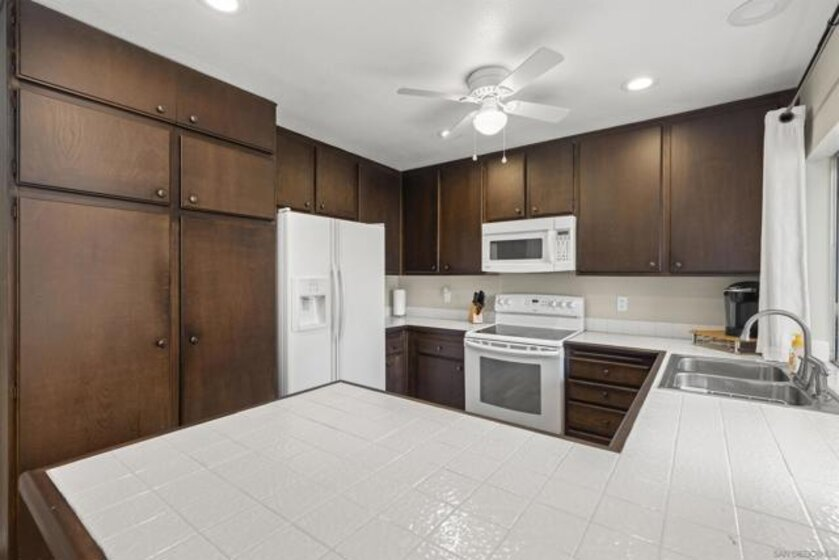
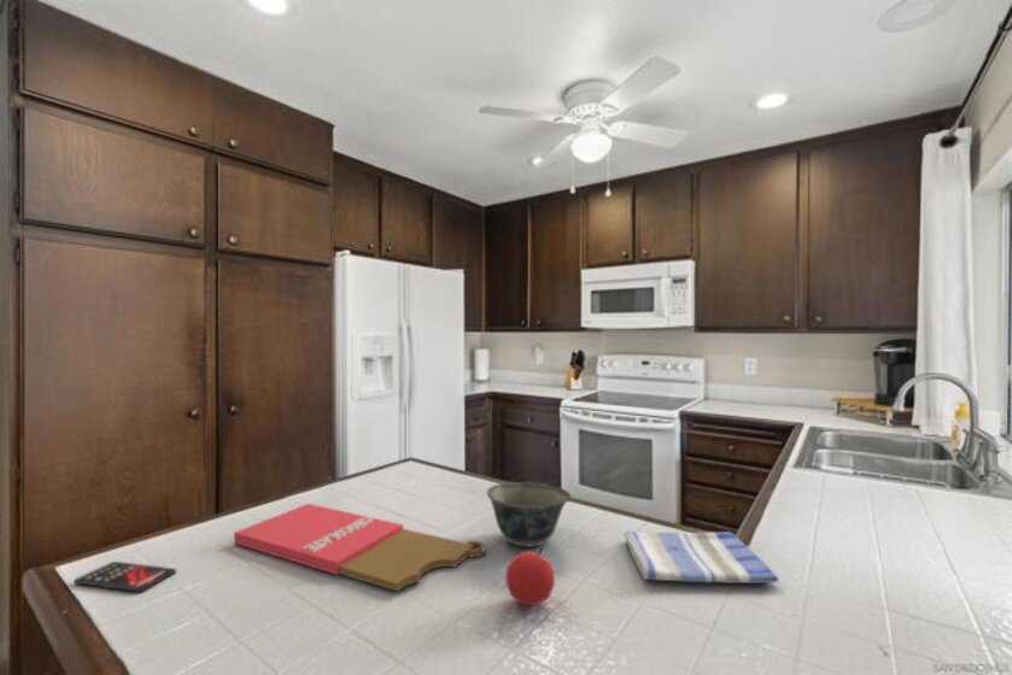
+ smartphone [74,560,177,593]
+ fruit [504,546,556,606]
+ cutting board [233,503,485,593]
+ bowl [486,481,573,548]
+ dish towel [622,529,779,585]
